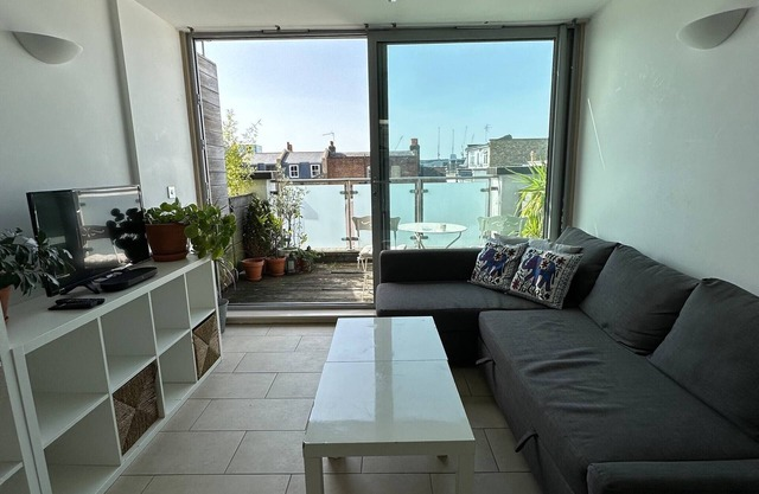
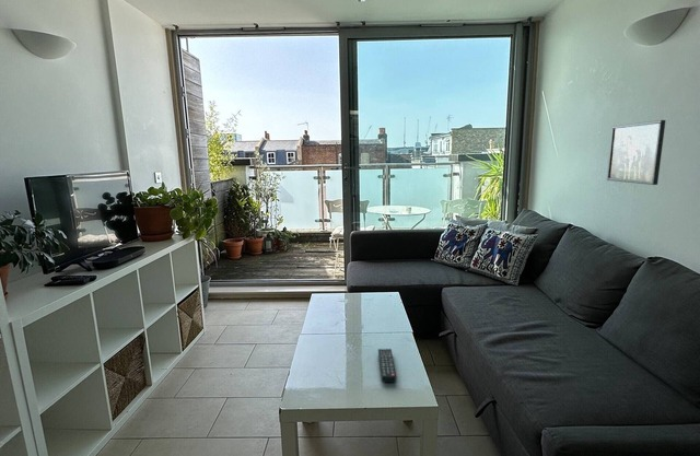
+ remote control [377,348,397,384]
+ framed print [606,119,667,186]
